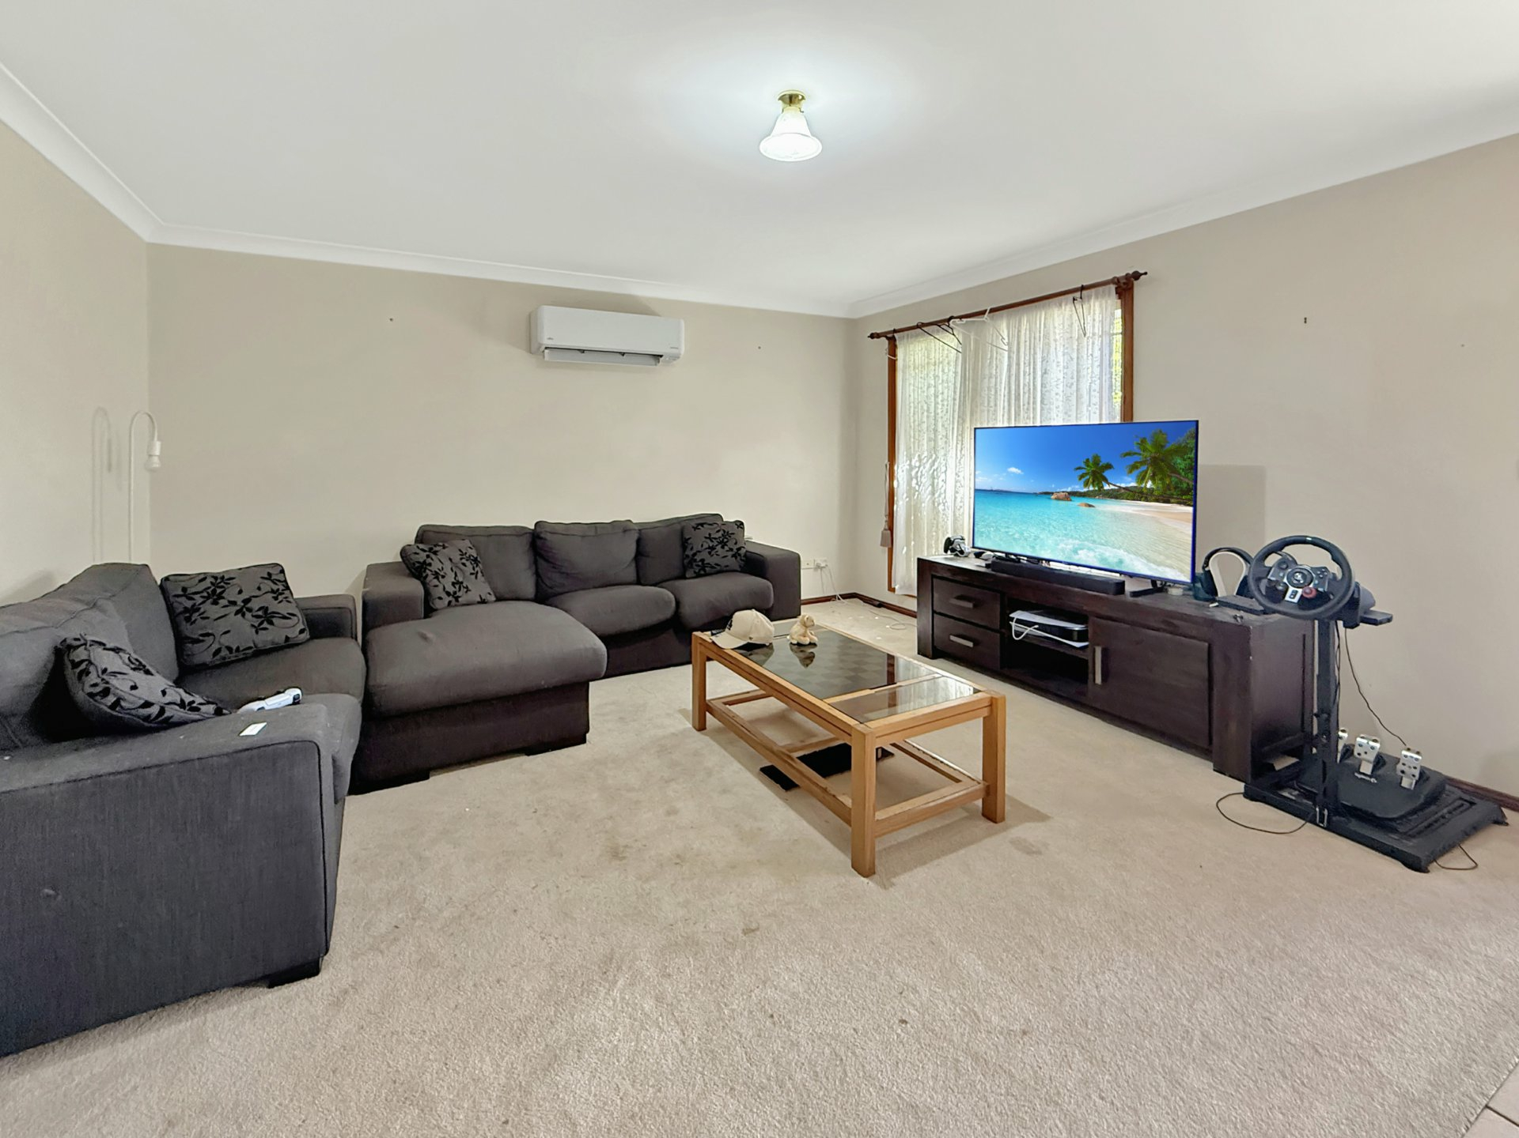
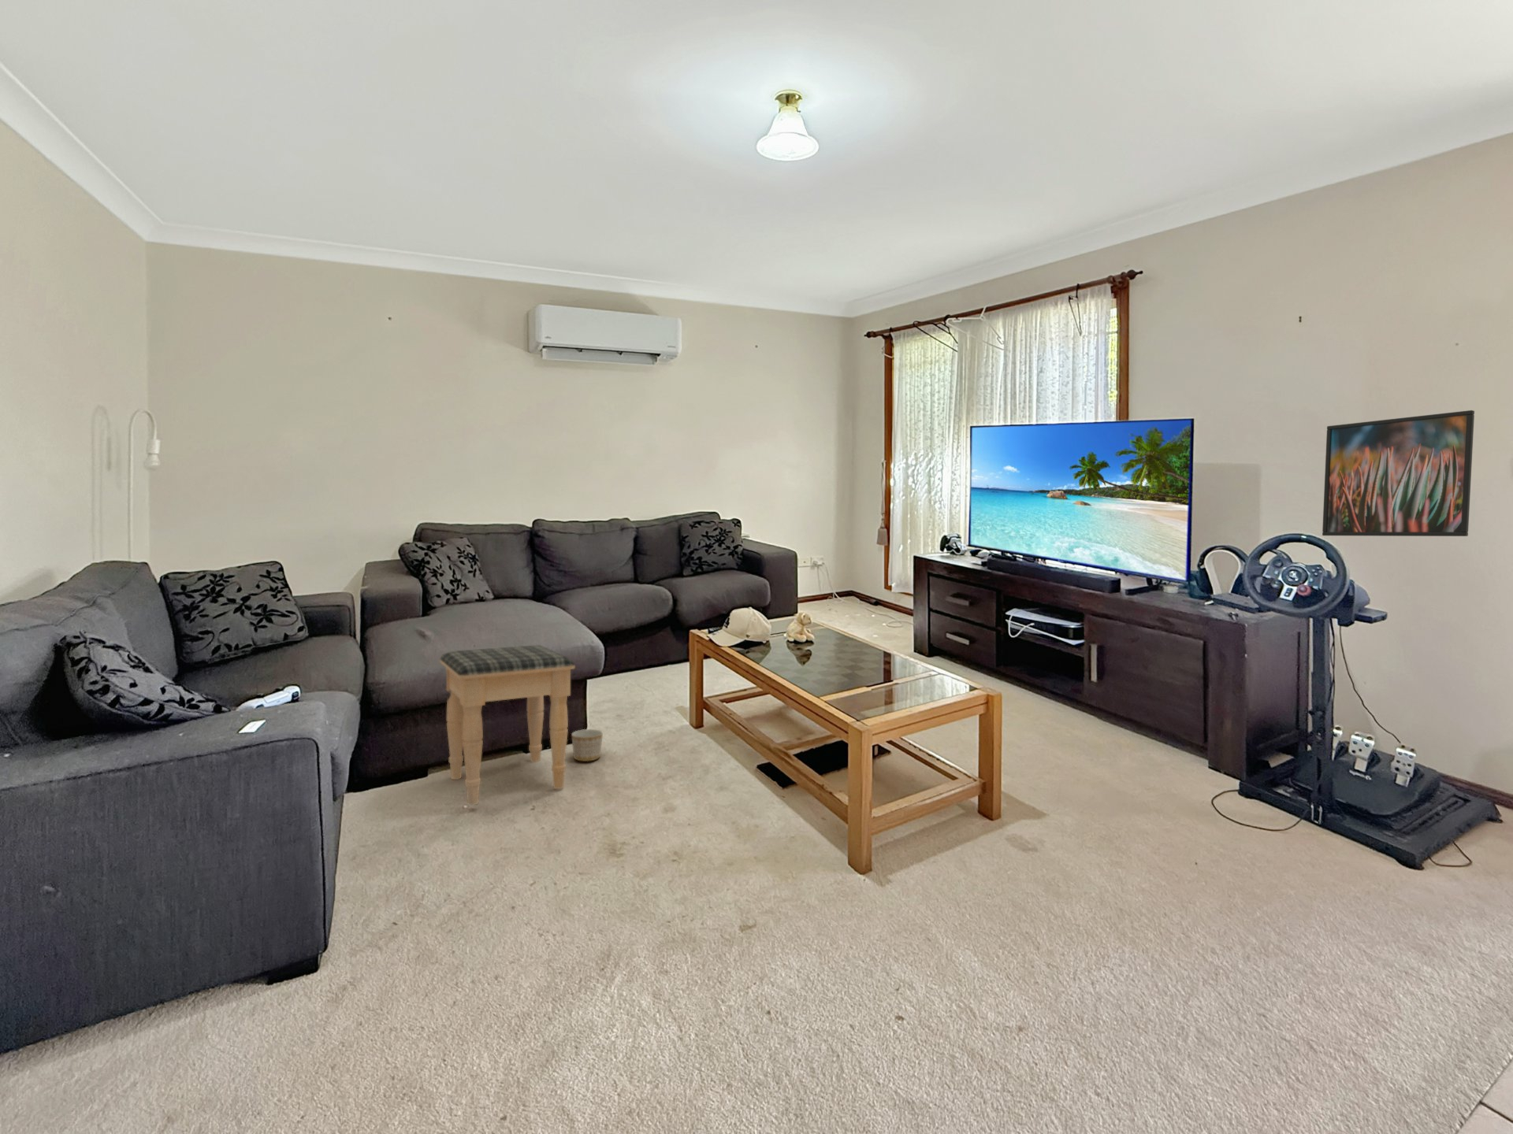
+ planter [571,729,604,762]
+ footstool [438,644,575,805]
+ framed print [1321,410,1475,537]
